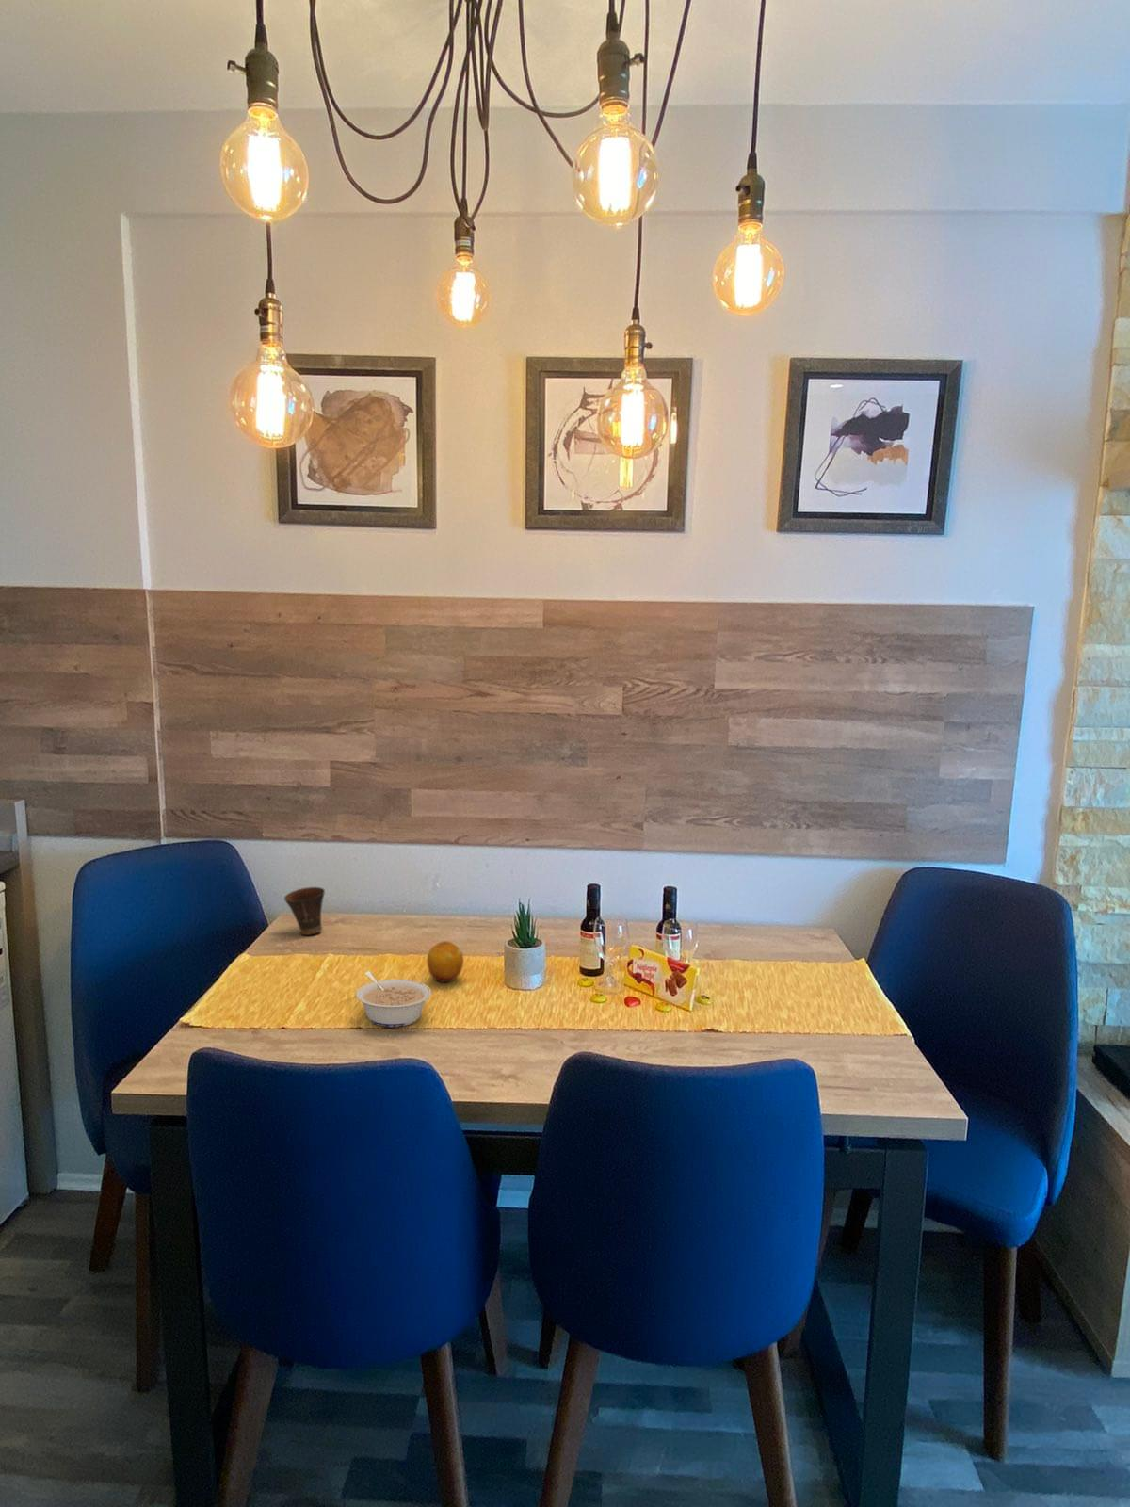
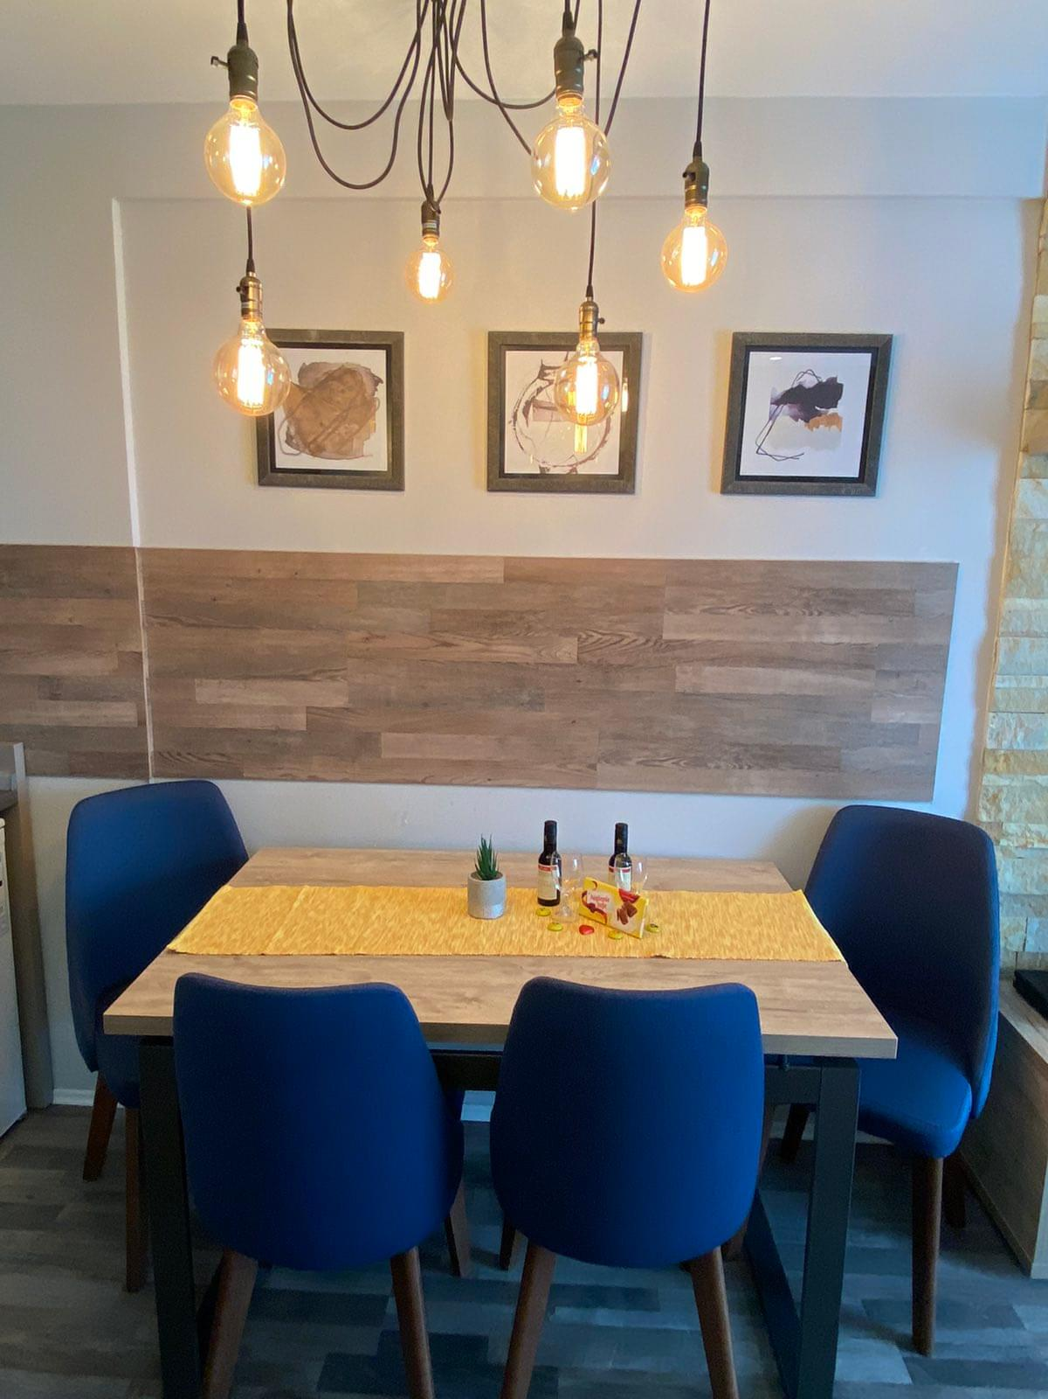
- cup [284,886,325,936]
- legume [355,971,432,1028]
- fruit [426,940,464,984]
